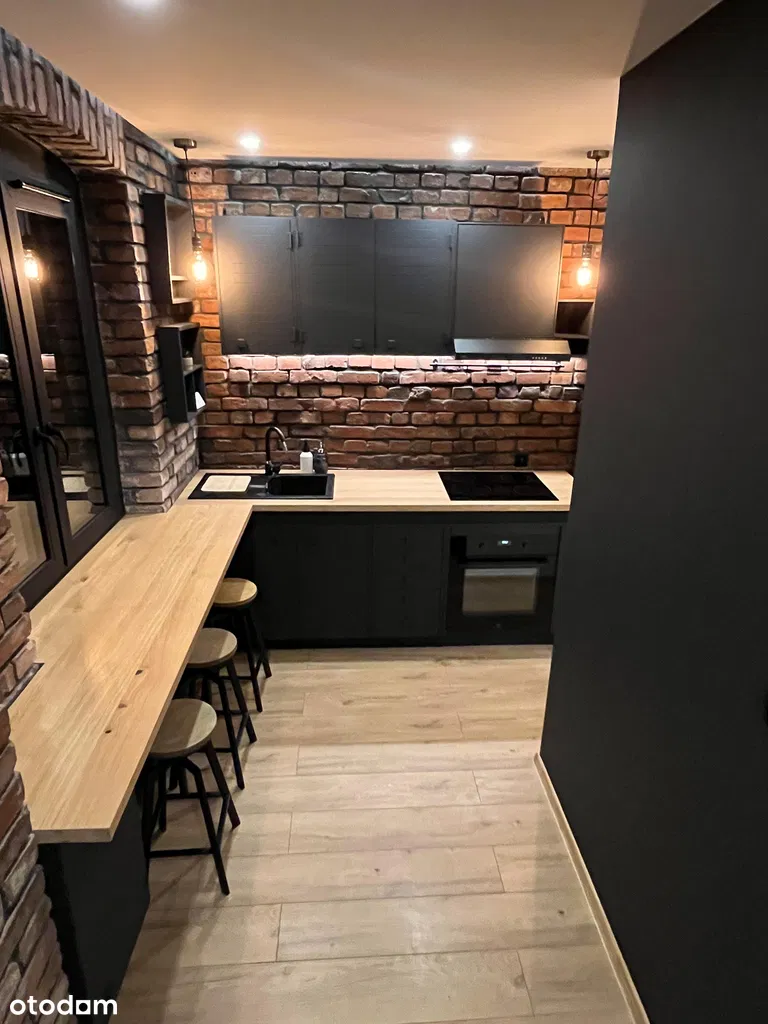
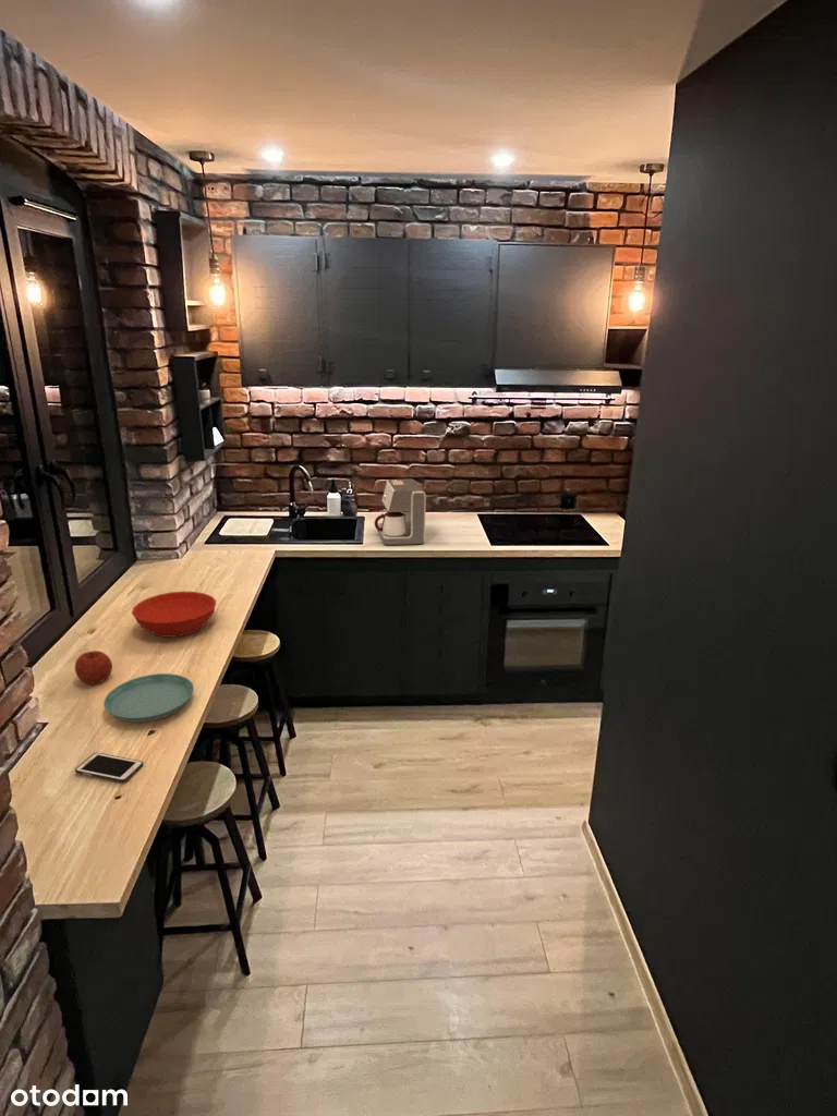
+ coffee maker [367,477,427,546]
+ cell phone [74,752,144,784]
+ bowl [131,591,217,639]
+ fruit [74,650,113,686]
+ saucer [102,672,195,724]
